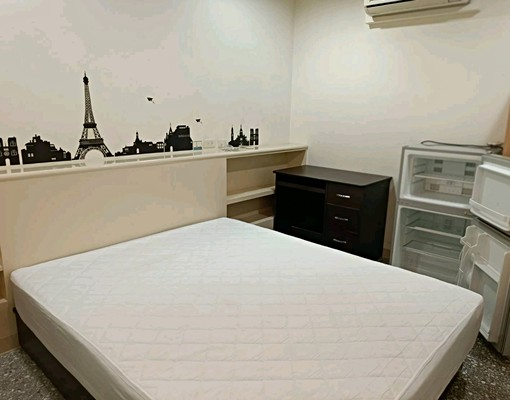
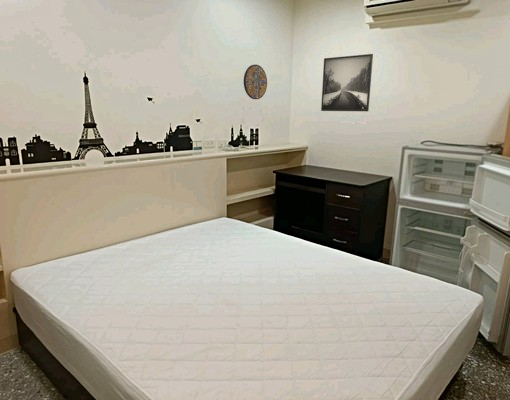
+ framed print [320,53,374,112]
+ manhole cover [243,64,268,100]
